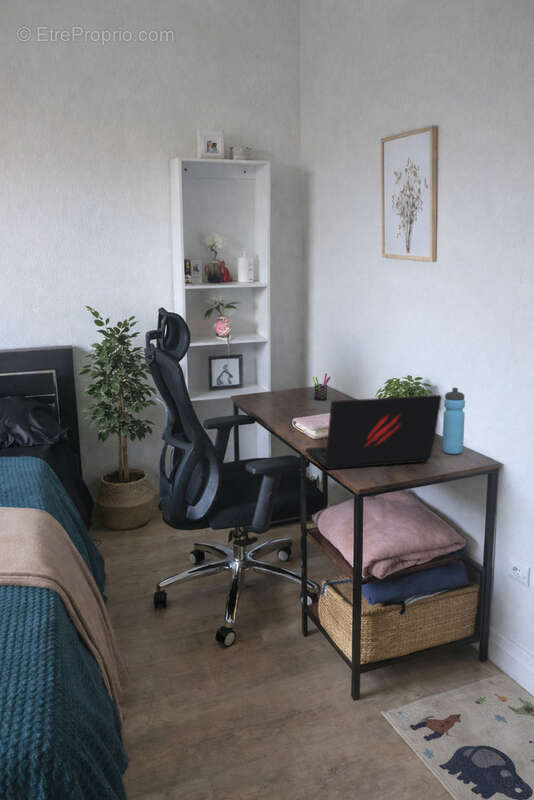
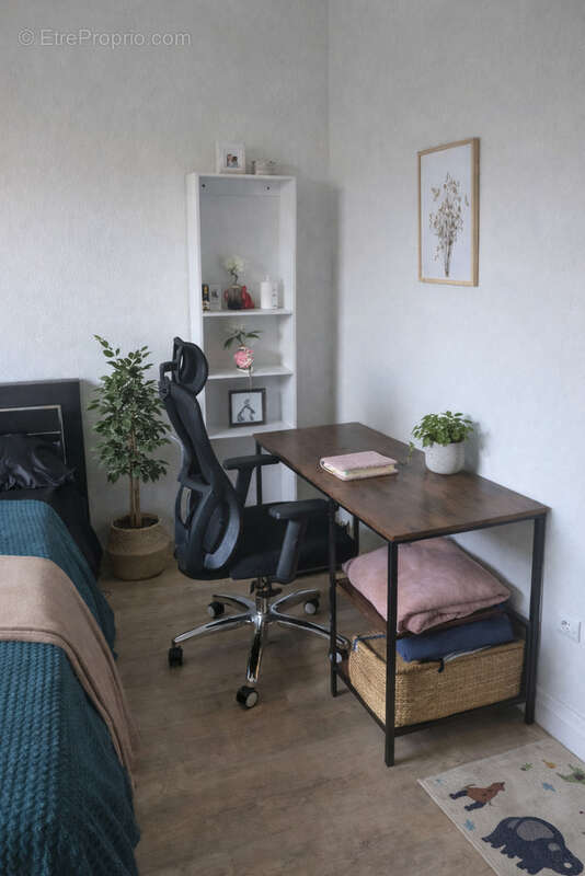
- laptop [305,394,442,470]
- pen holder [312,372,331,402]
- water bottle [441,387,466,455]
